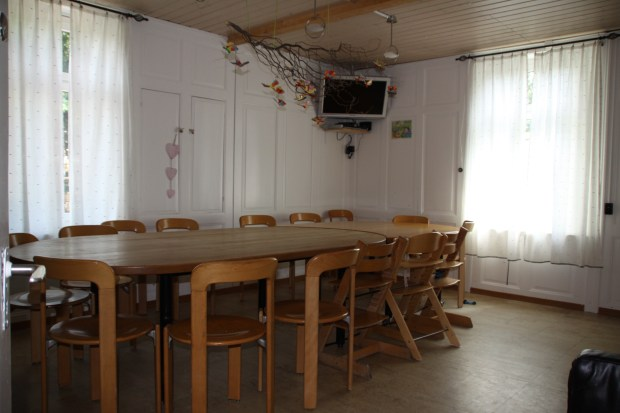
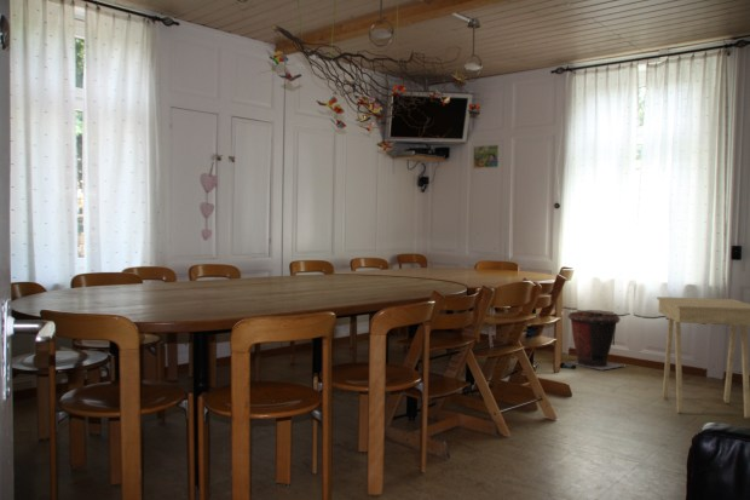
+ trash can [565,310,623,372]
+ side table [656,295,750,419]
